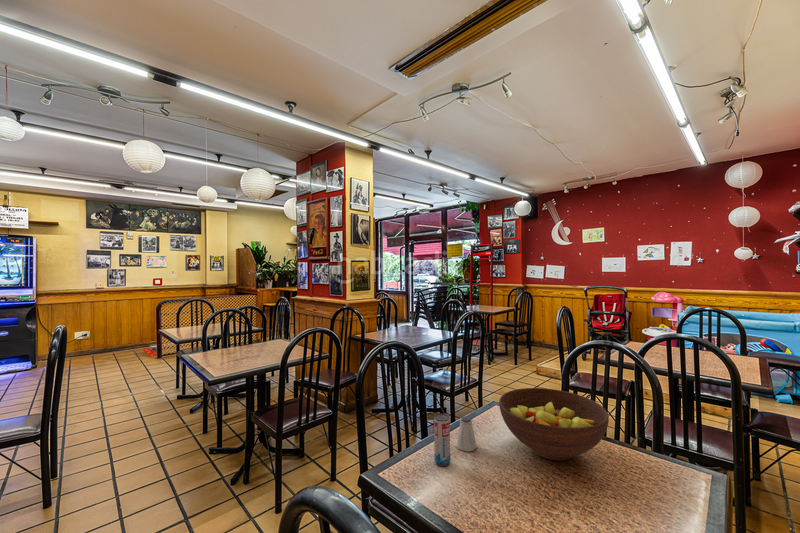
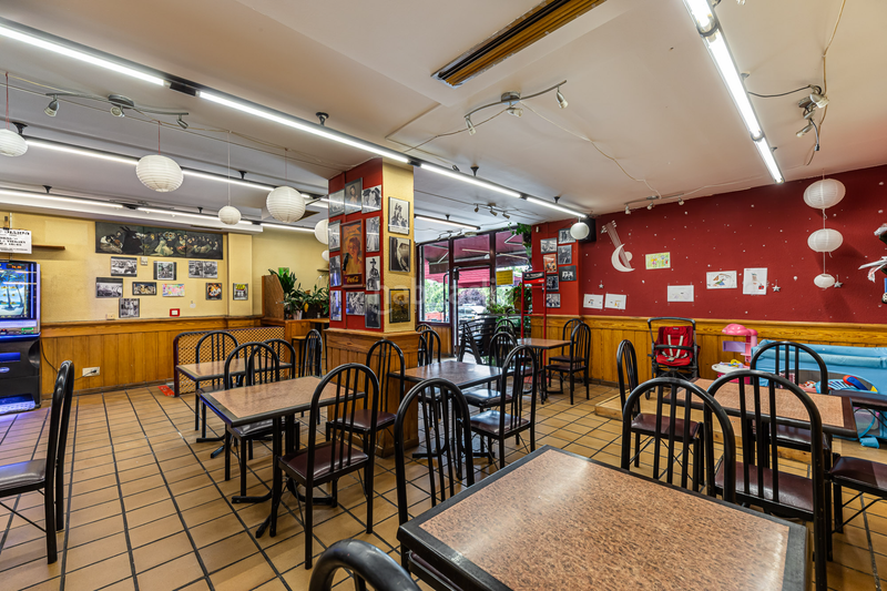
- beverage can [433,413,451,467]
- saltshaker [455,415,478,452]
- fruit bowl [498,387,610,462]
